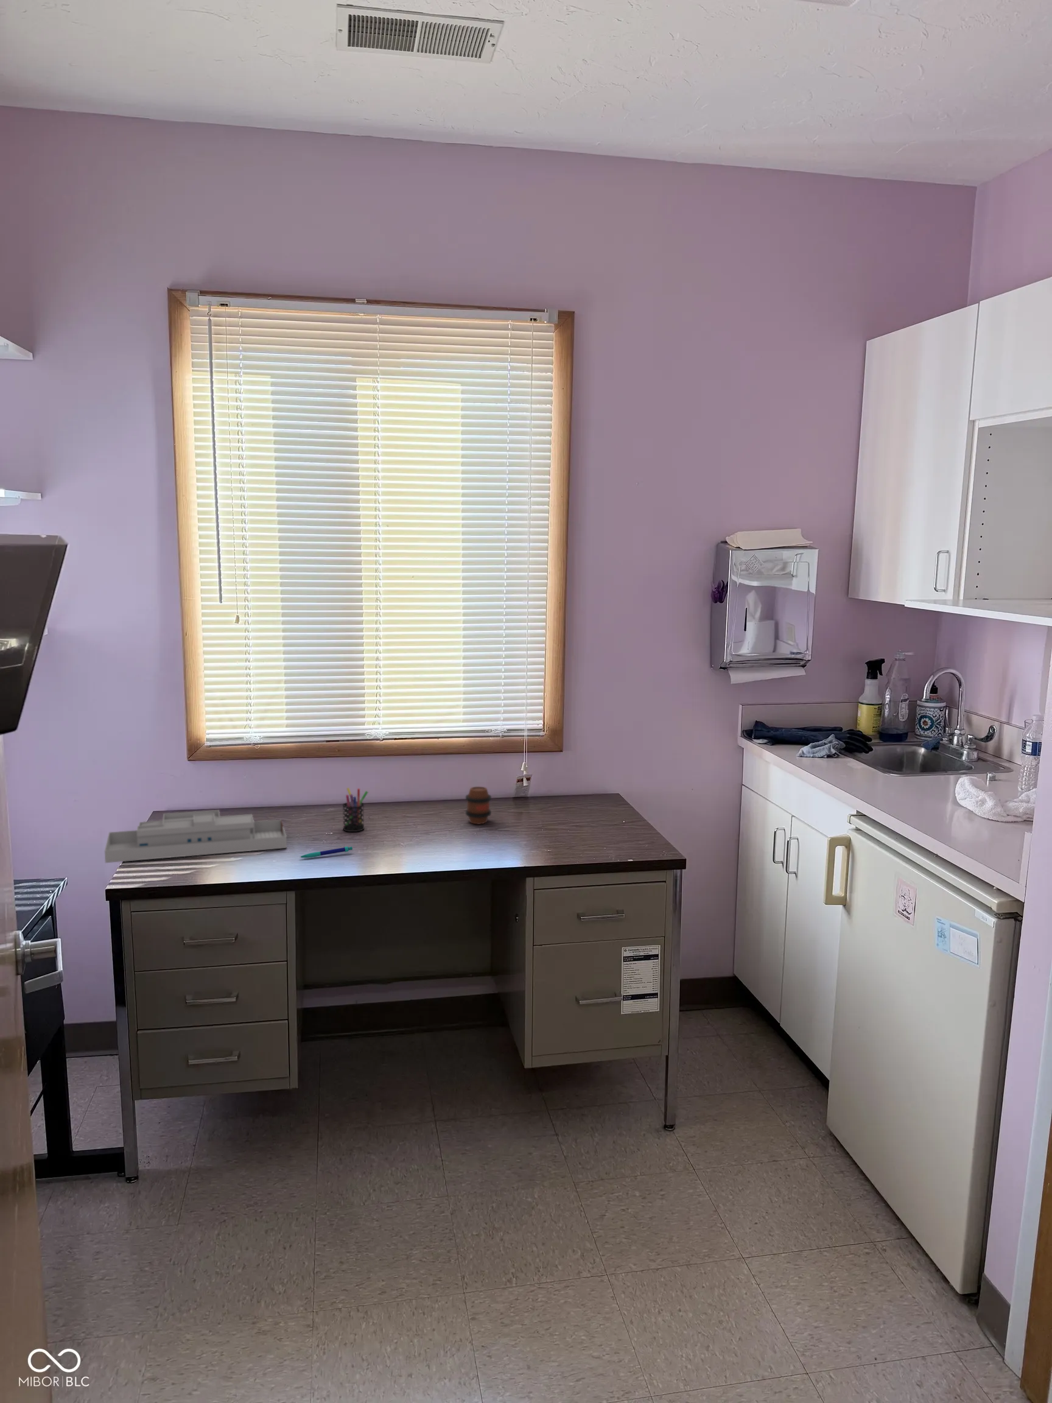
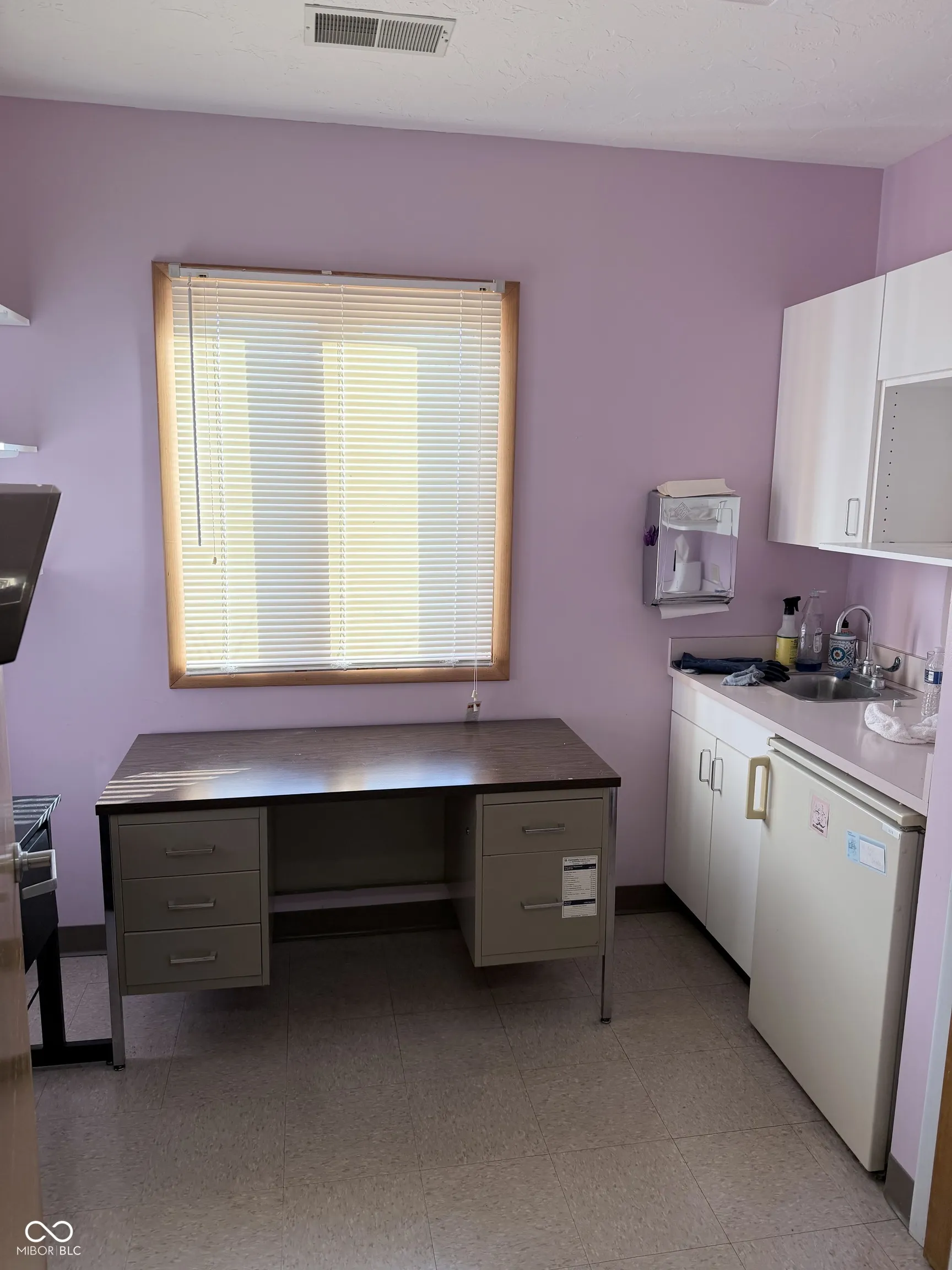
- pen holder [343,787,368,833]
- desk organizer [104,810,287,864]
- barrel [465,787,492,824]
- pen [299,846,354,858]
